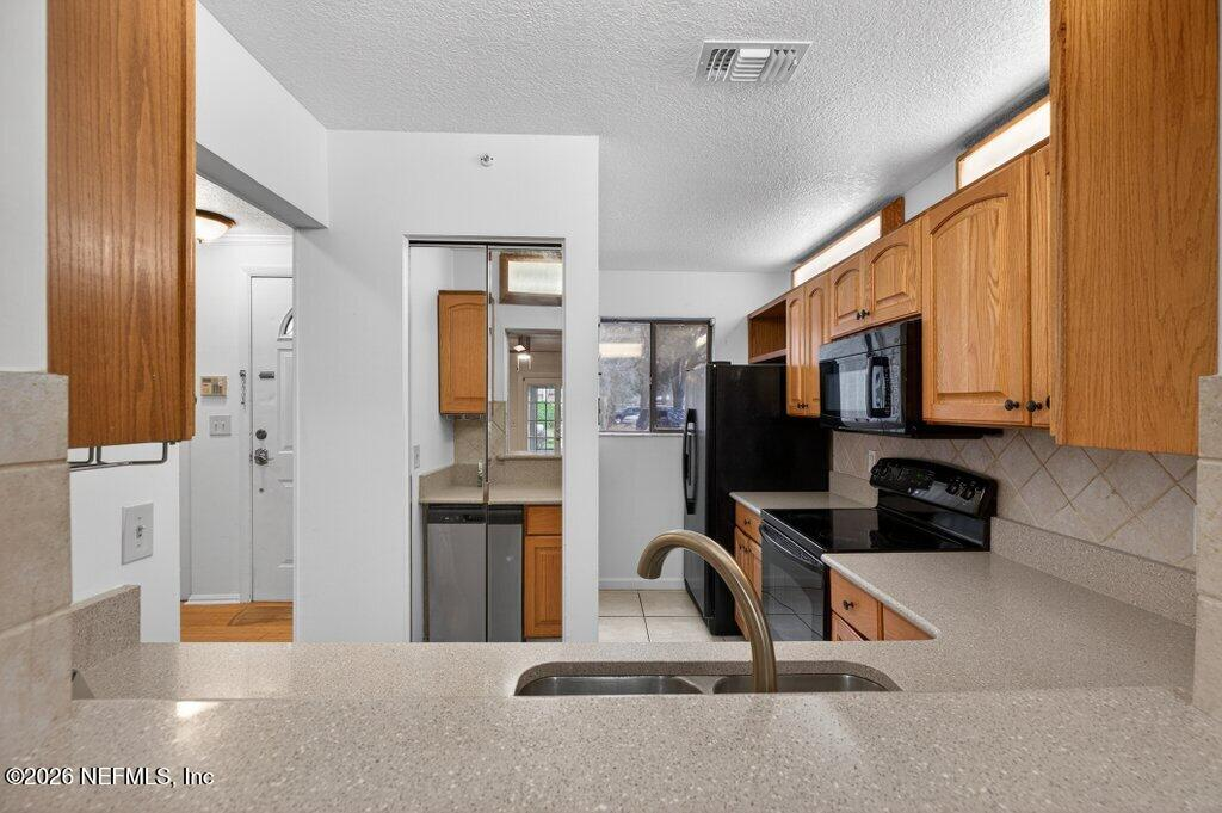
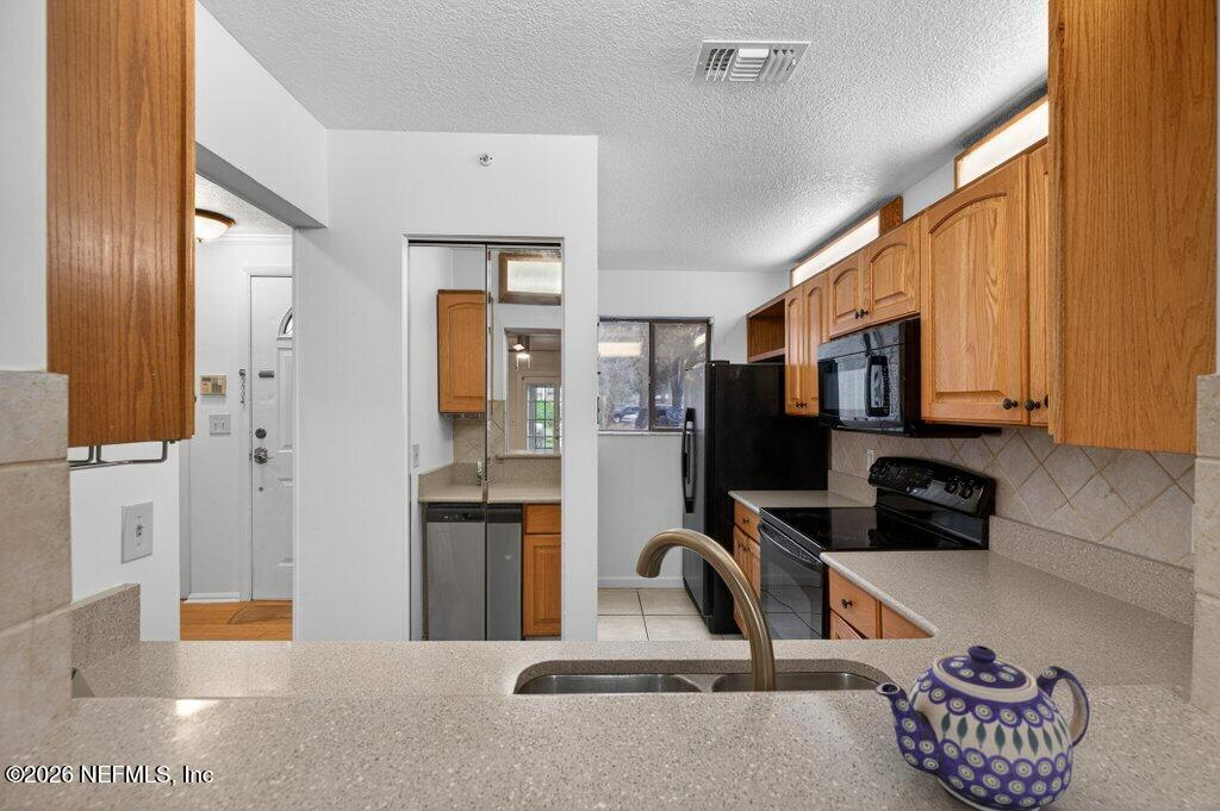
+ teapot [873,644,1091,811]
